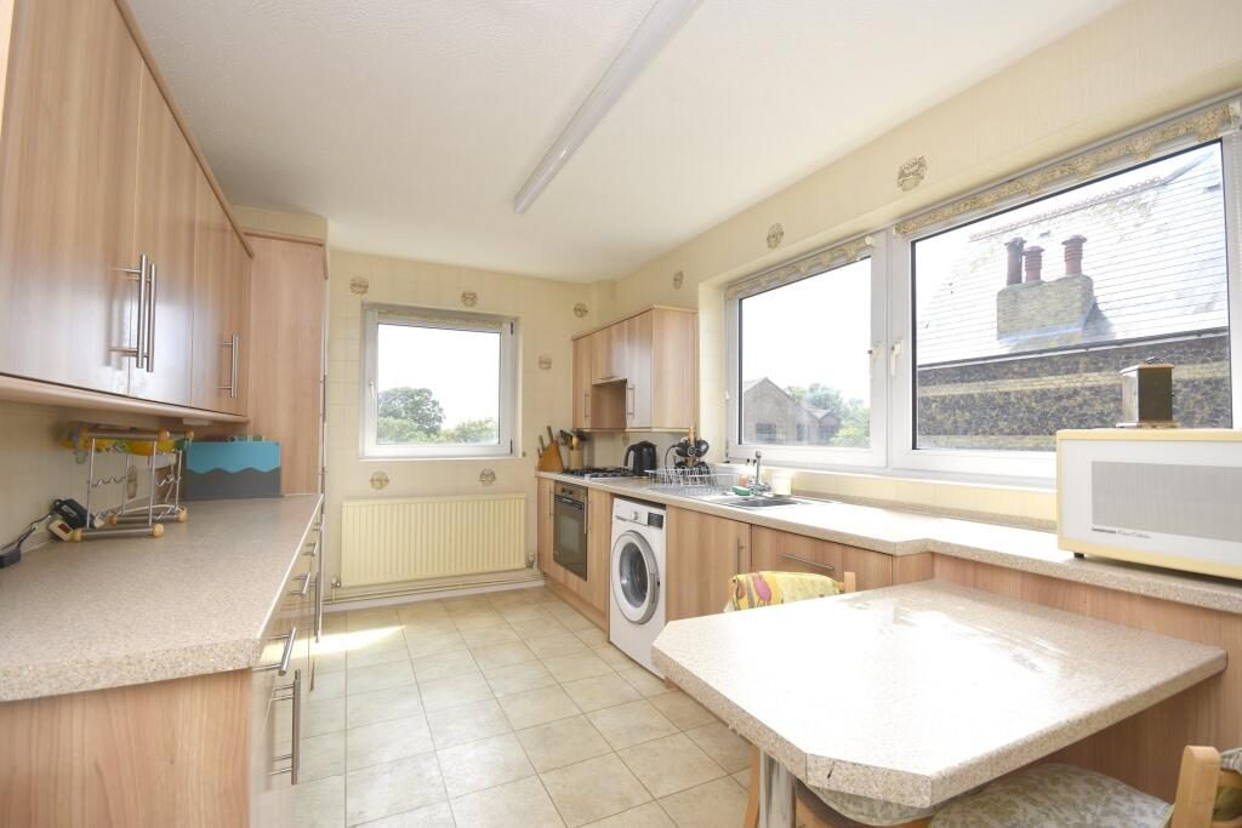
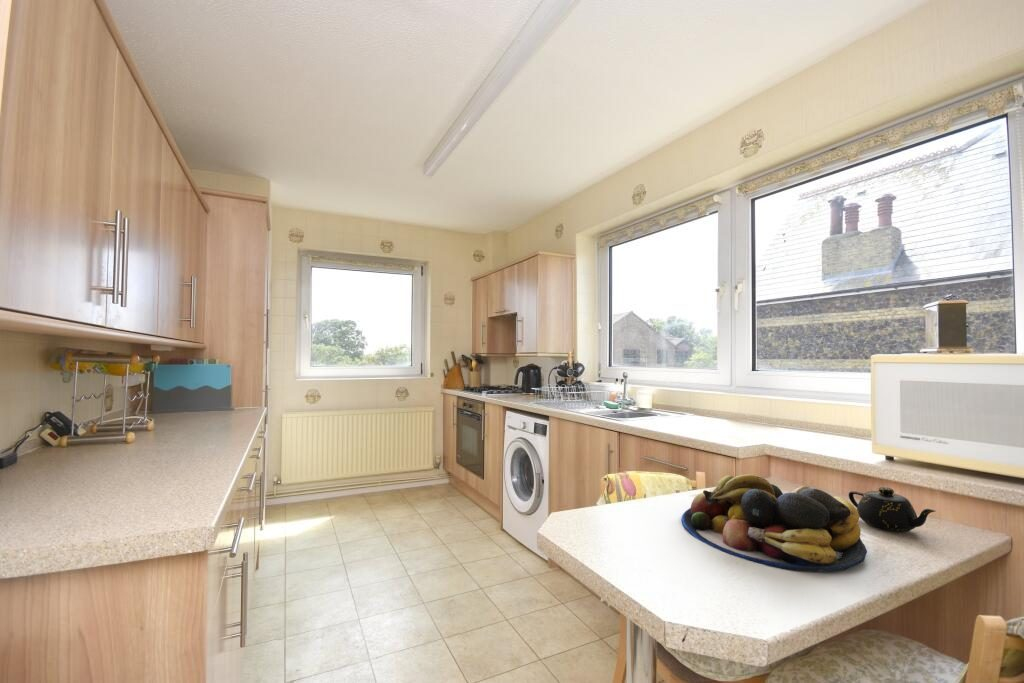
+ teapot [848,486,937,534]
+ fruit bowl [681,473,868,572]
